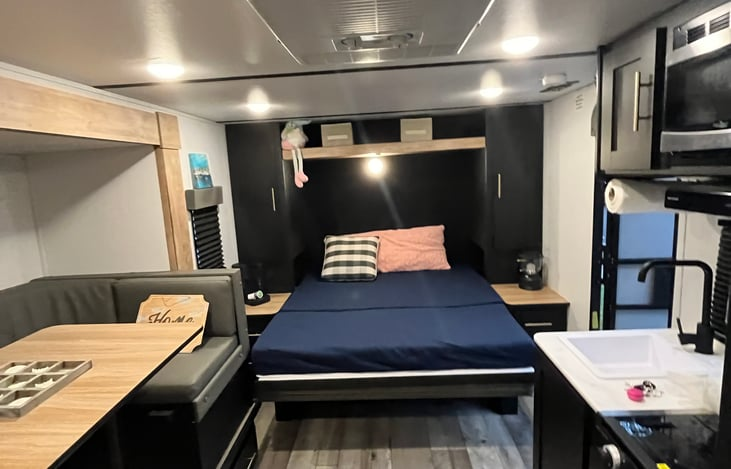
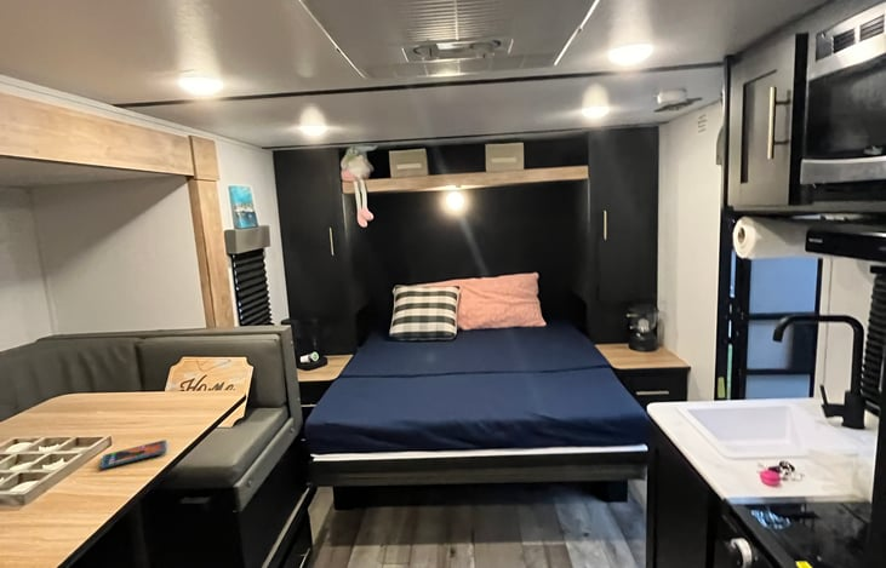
+ smartphone [98,438,167,470]
